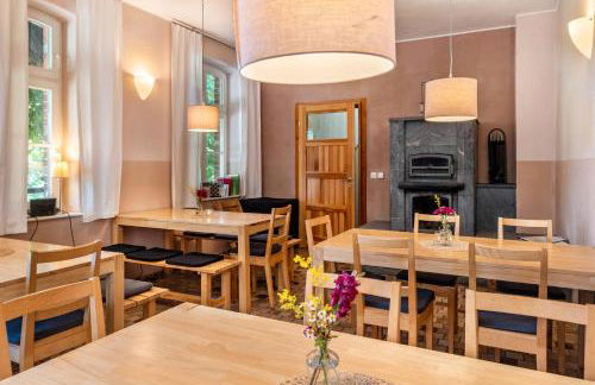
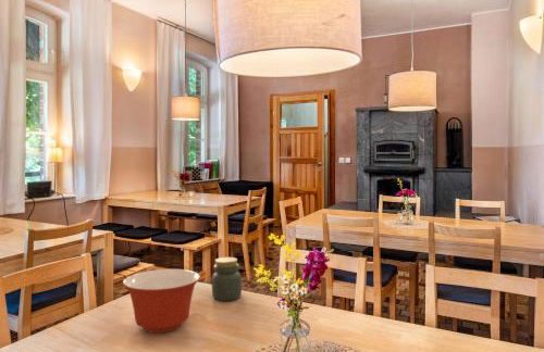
+ mixing bowl [122,268,201,334]
+ jar [211,256,243,302]
